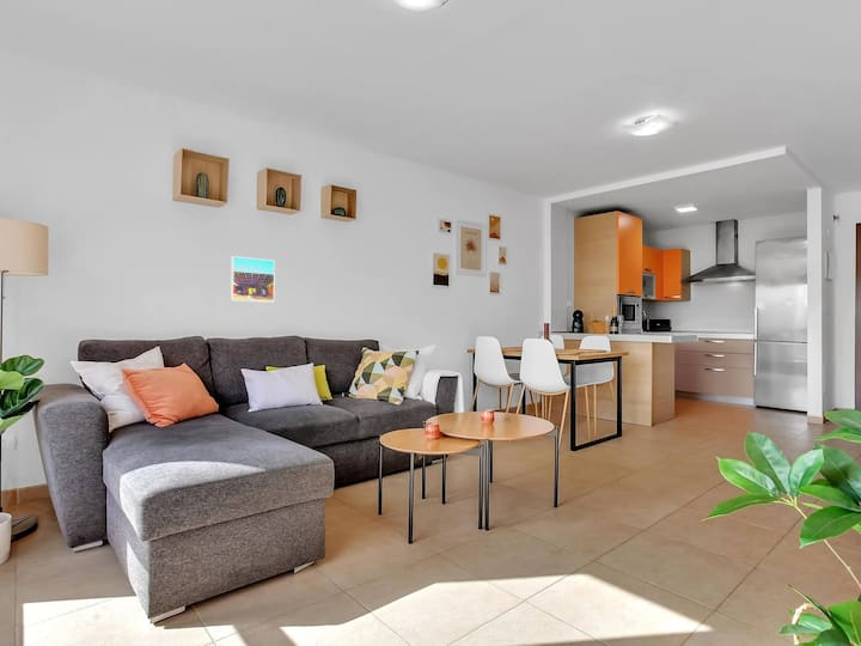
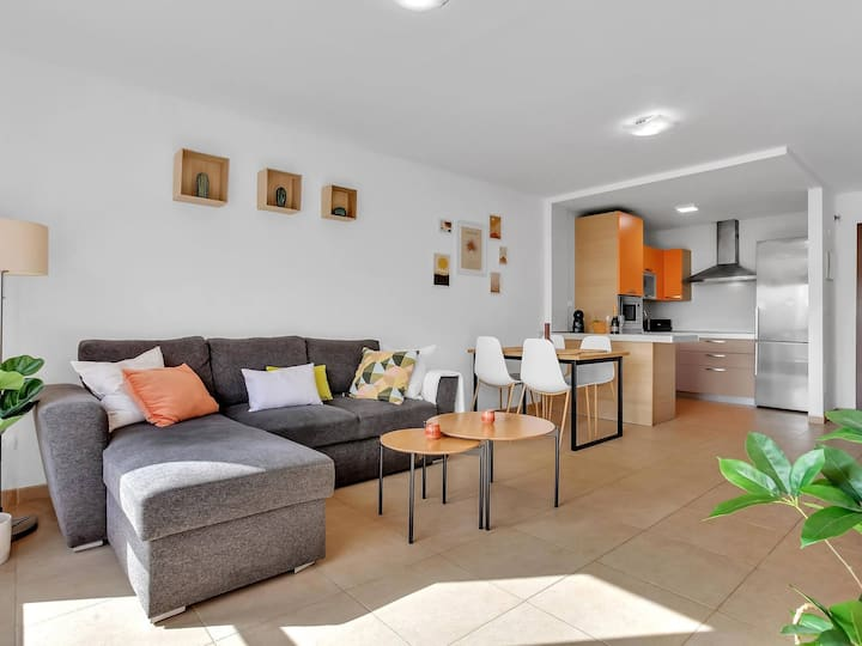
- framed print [230,255,276,304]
